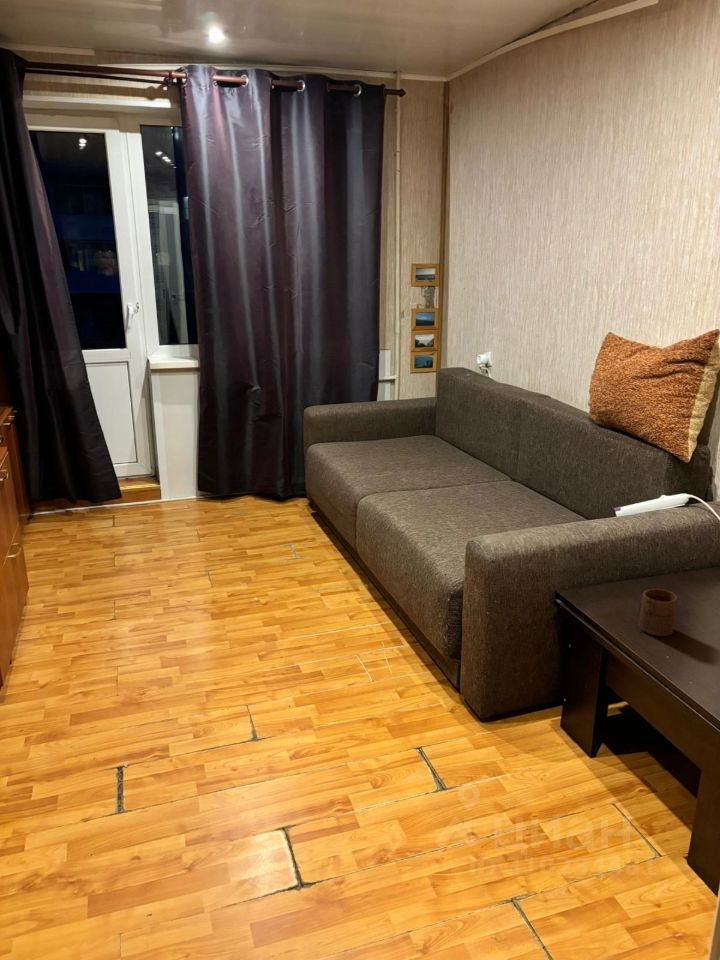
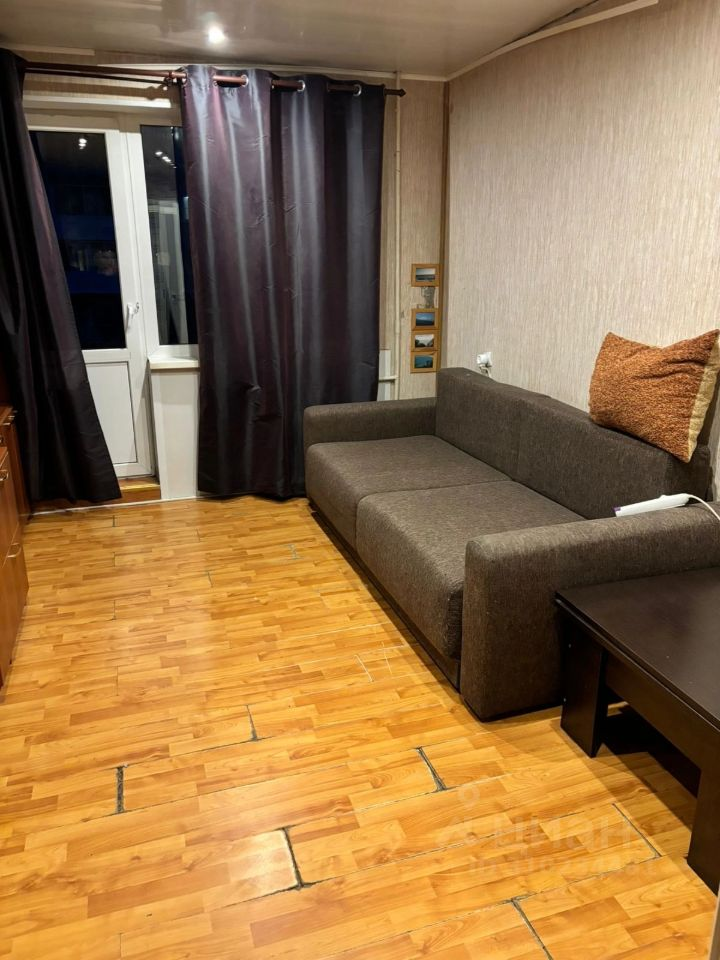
- cup [637,588,678,637]
